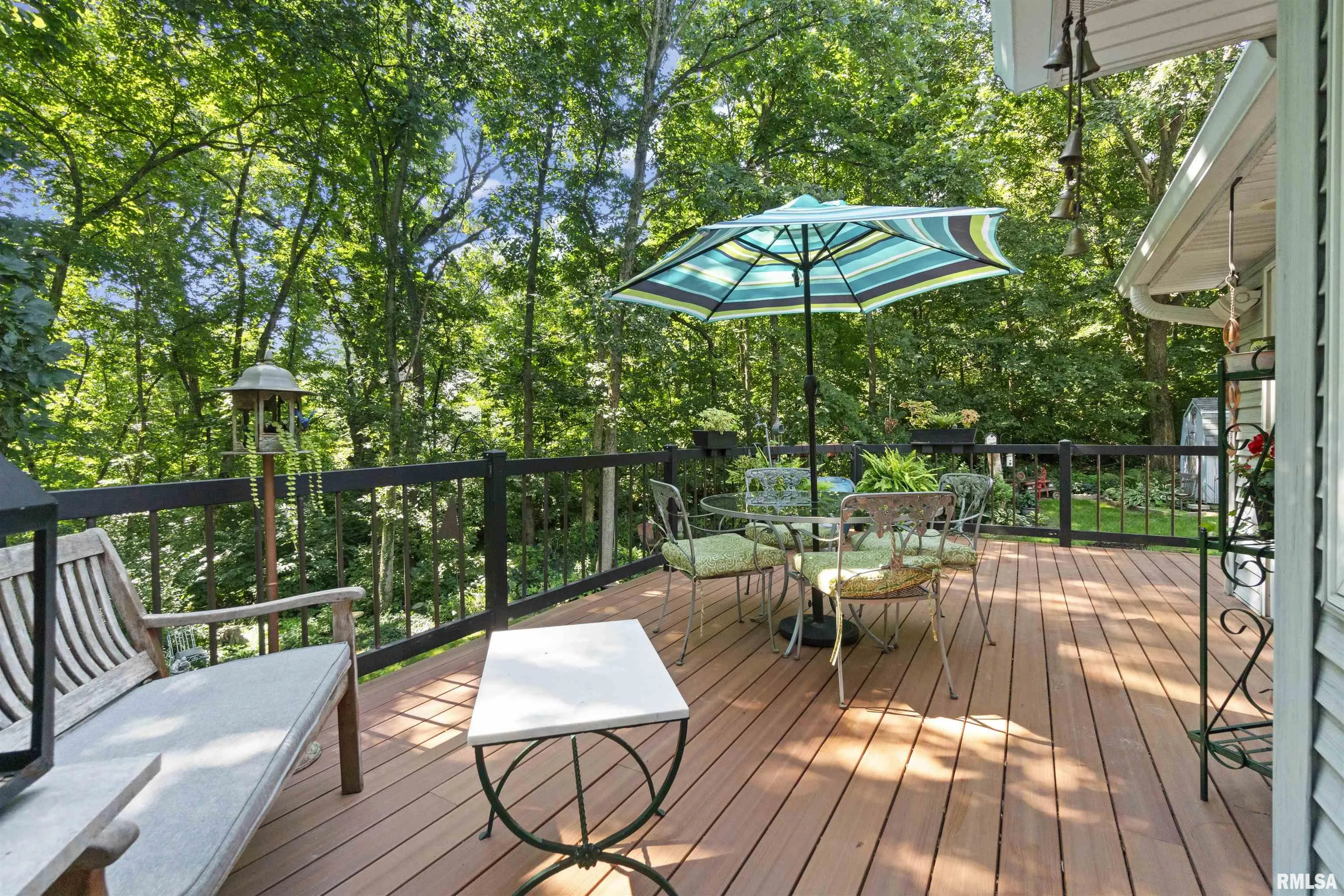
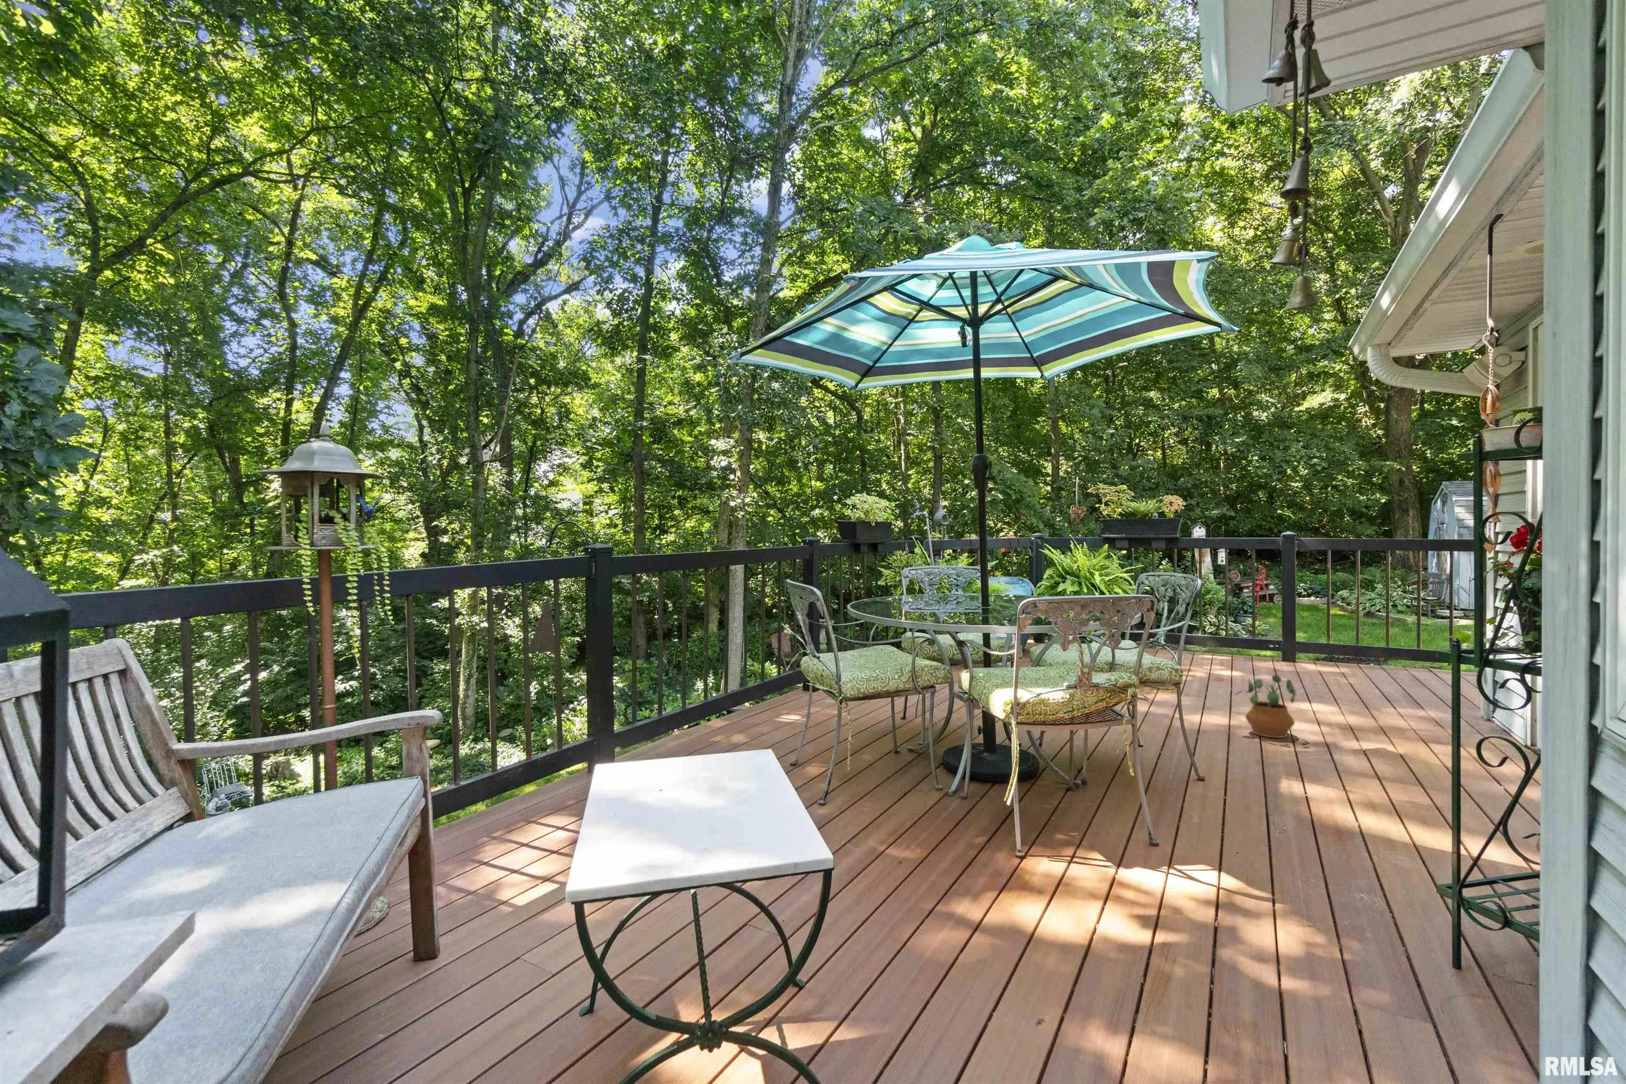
+ potted plant [1233,674,1297,738]
